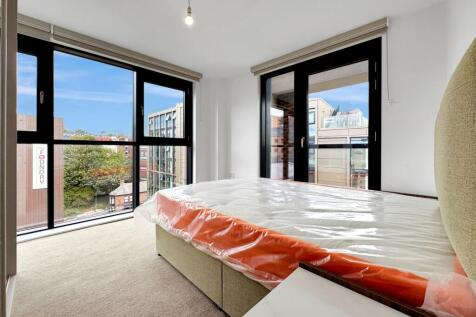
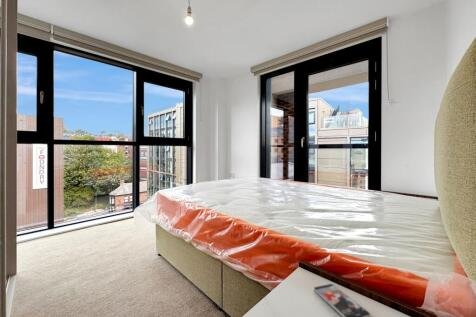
+ smartphone [313,283,371,317]
